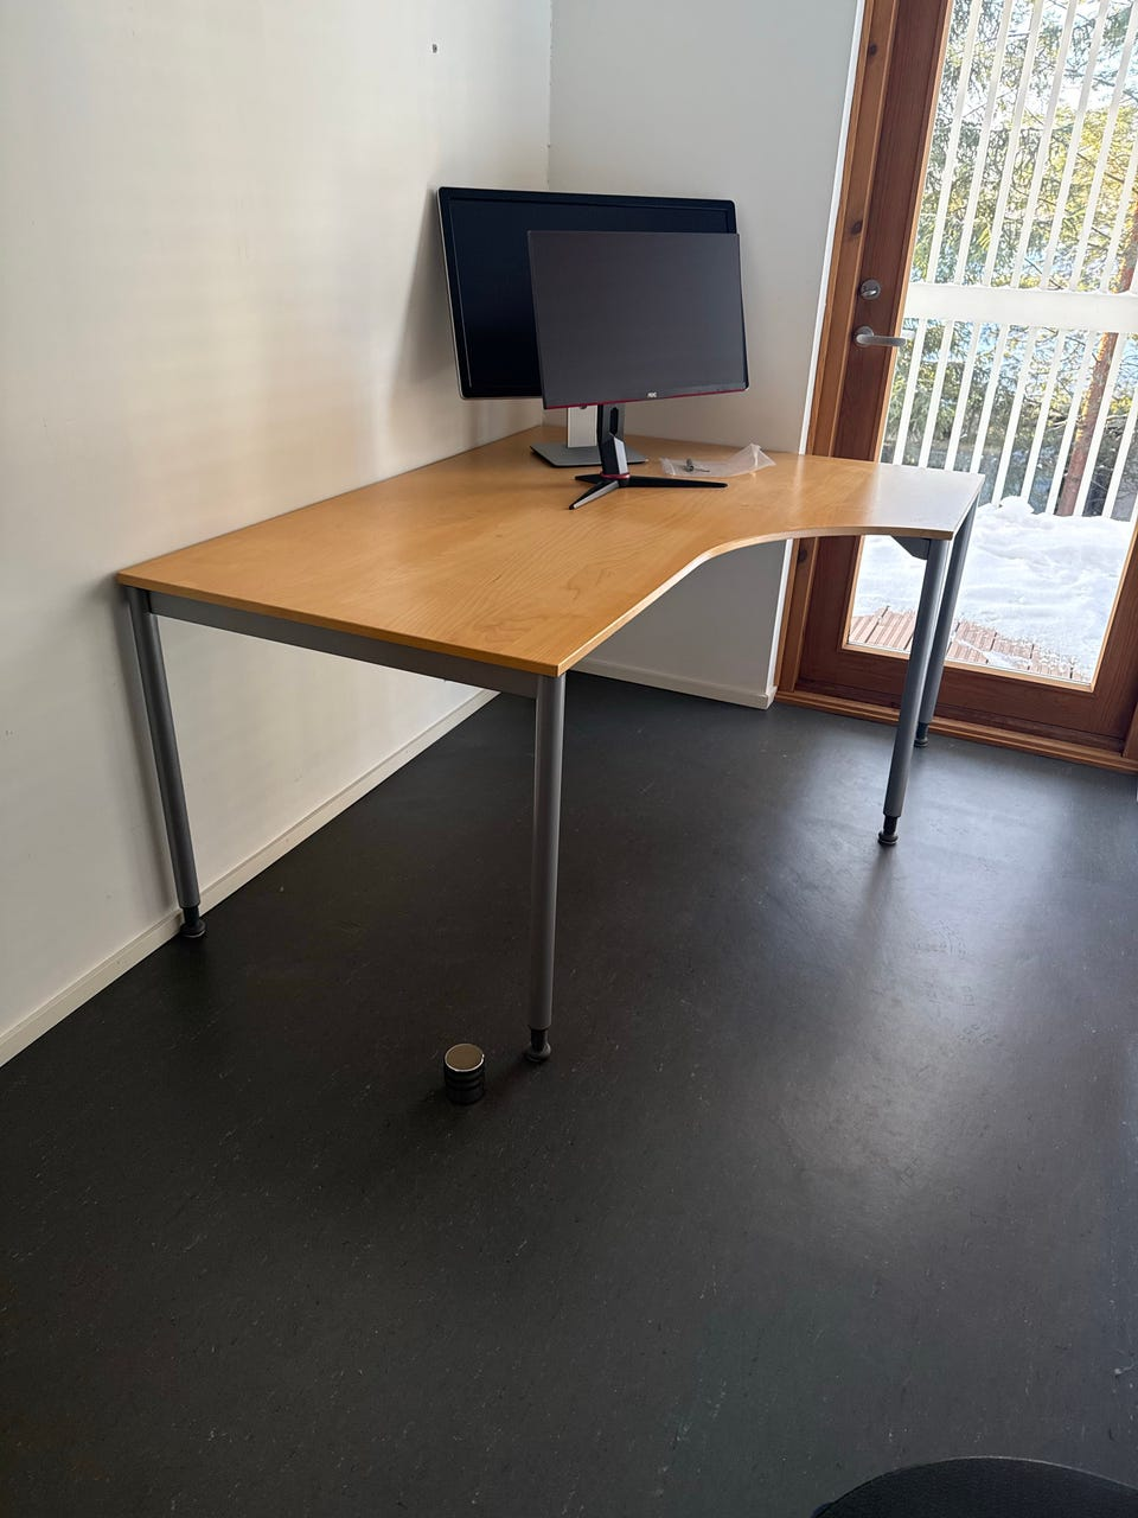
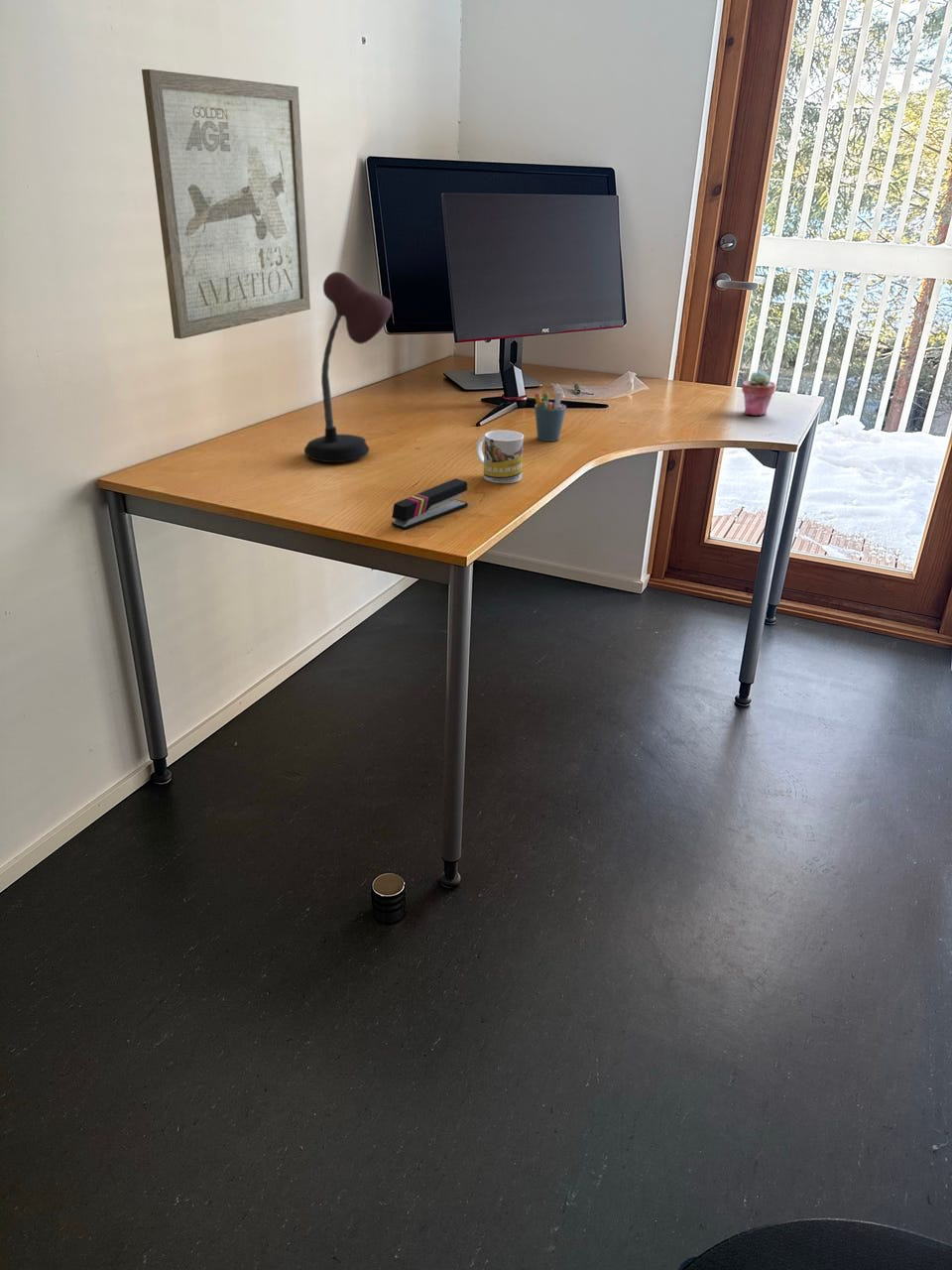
+ pen holder [534,391,567,443]
+ mug [475,430,525,484]
+ wall art [141,68,311,340]
+ potted succulent [741,370,776,417]
+ desk lamp [303,271,394,463]
+ stapler [391,477,469,531]
